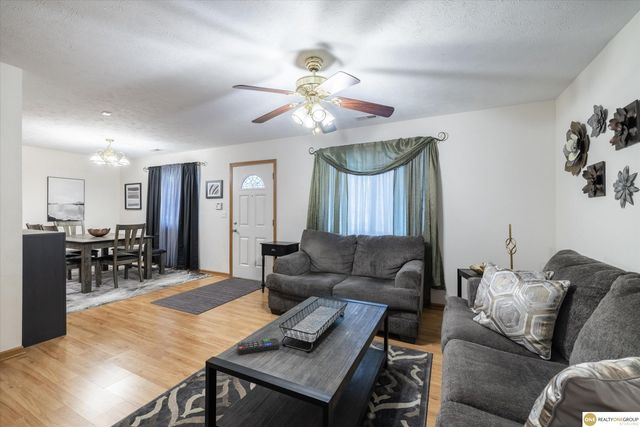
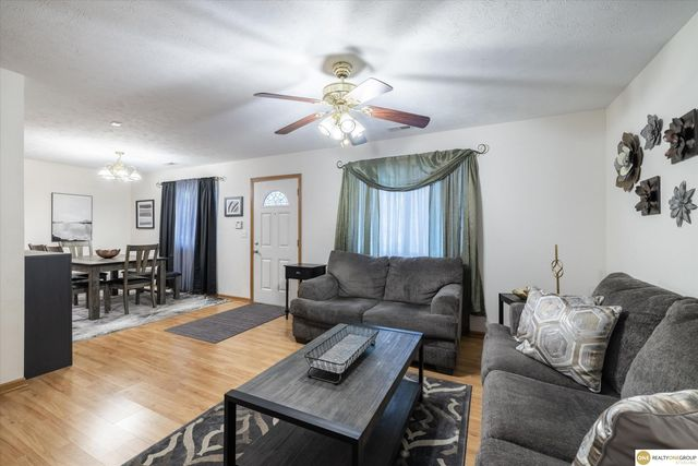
- remote control [236,337,280,355]
